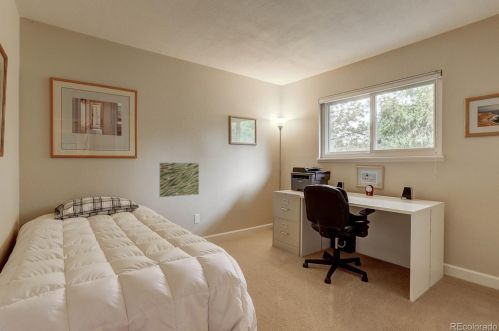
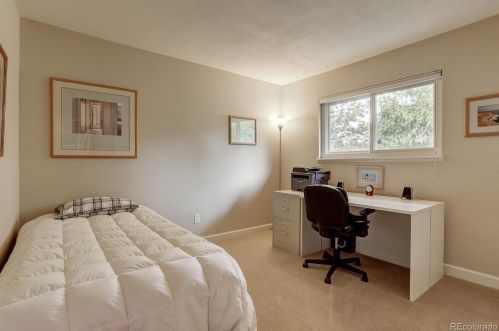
- wall art [158,162,200,198]
